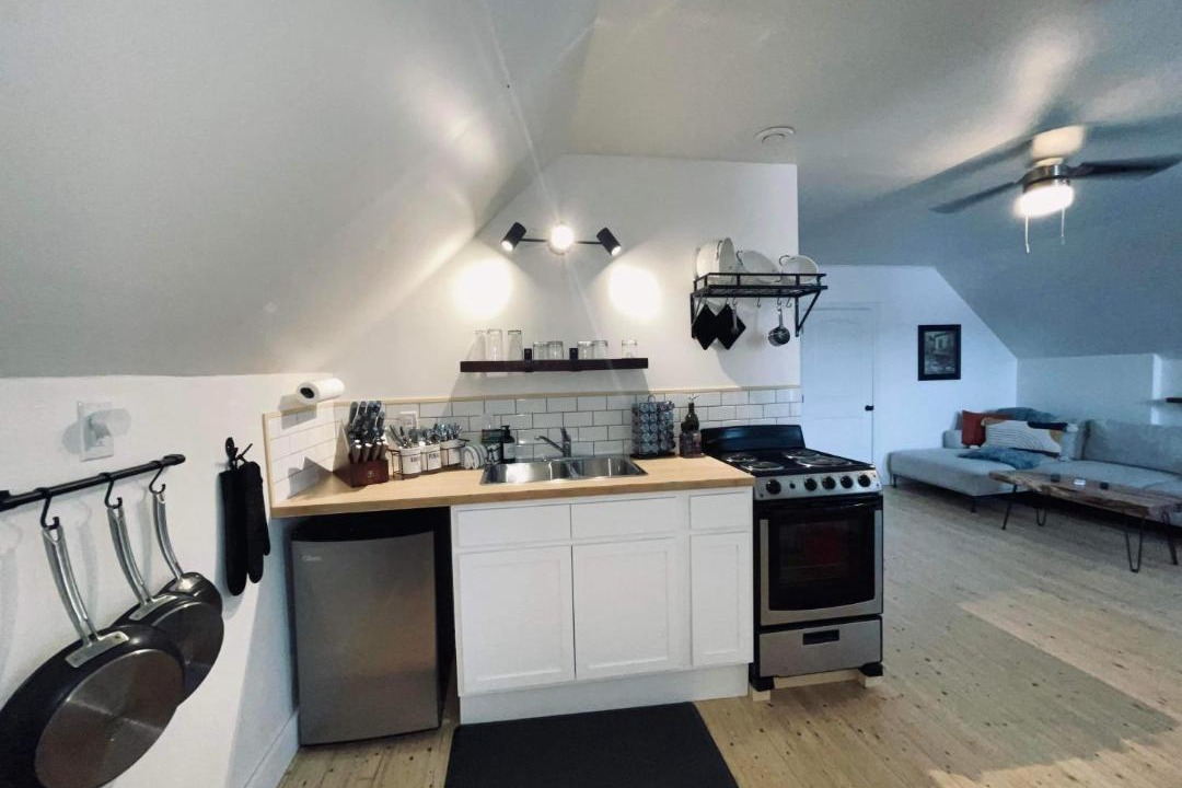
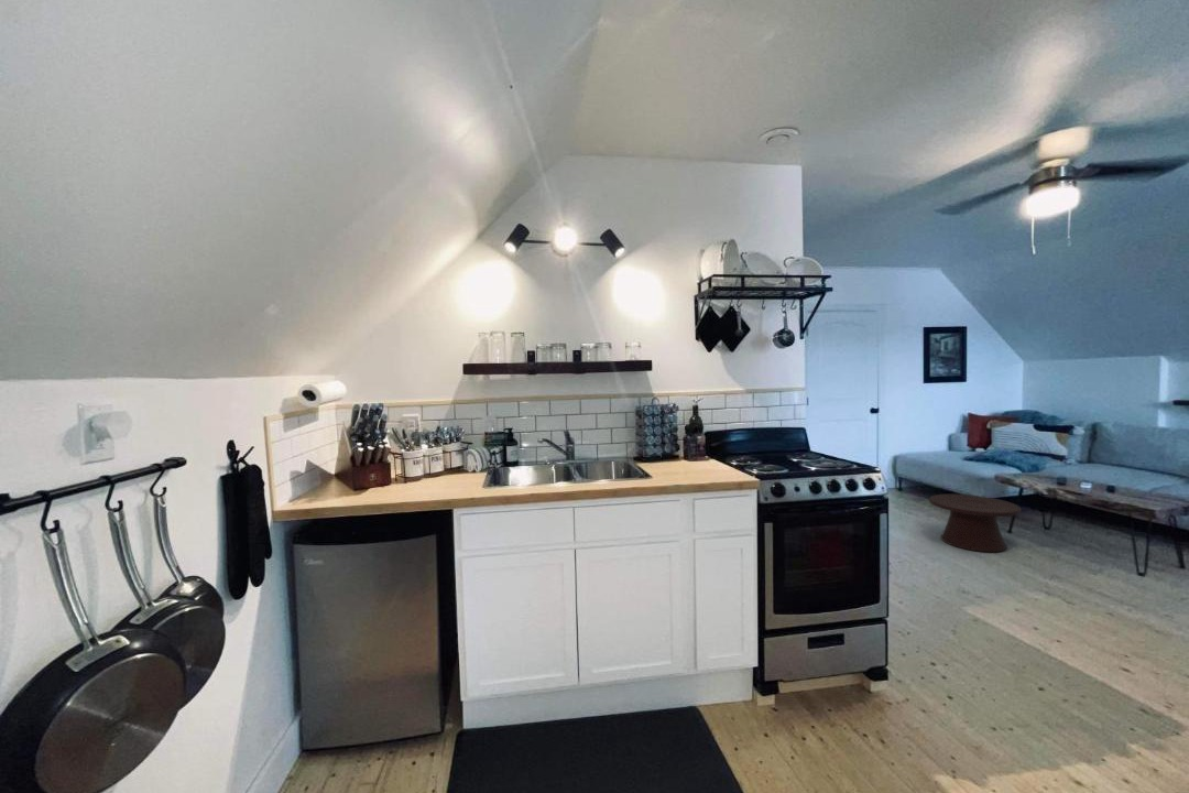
+ side table [928,493,1022,553]
